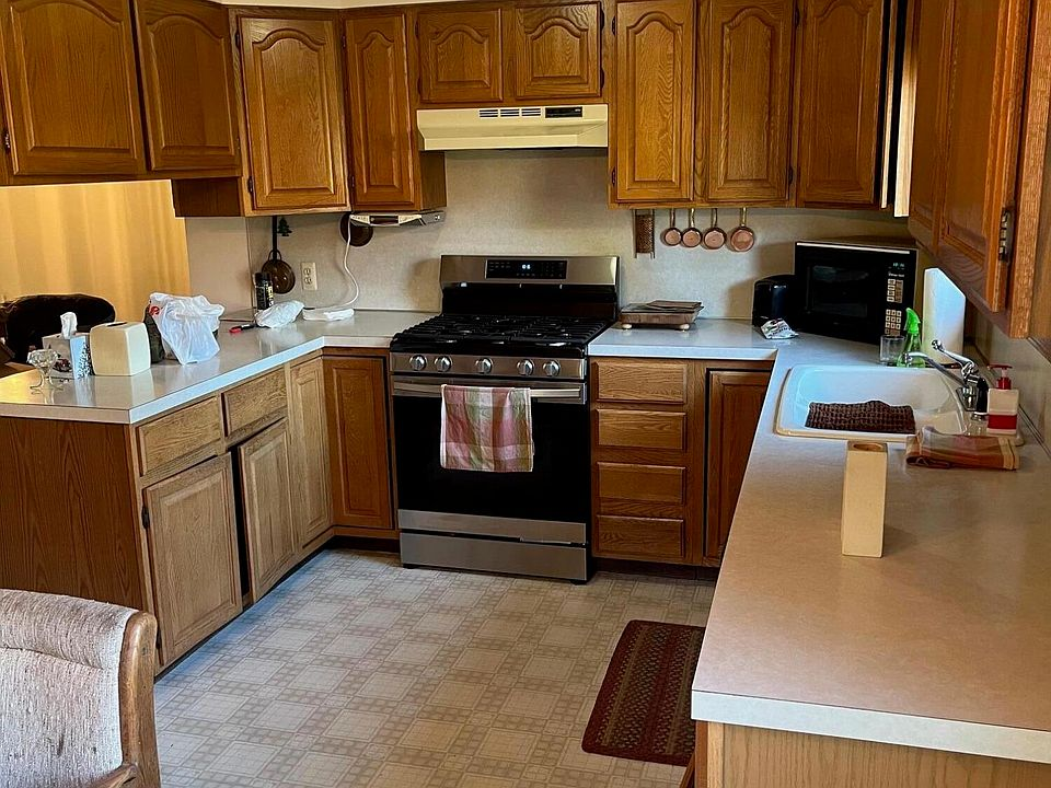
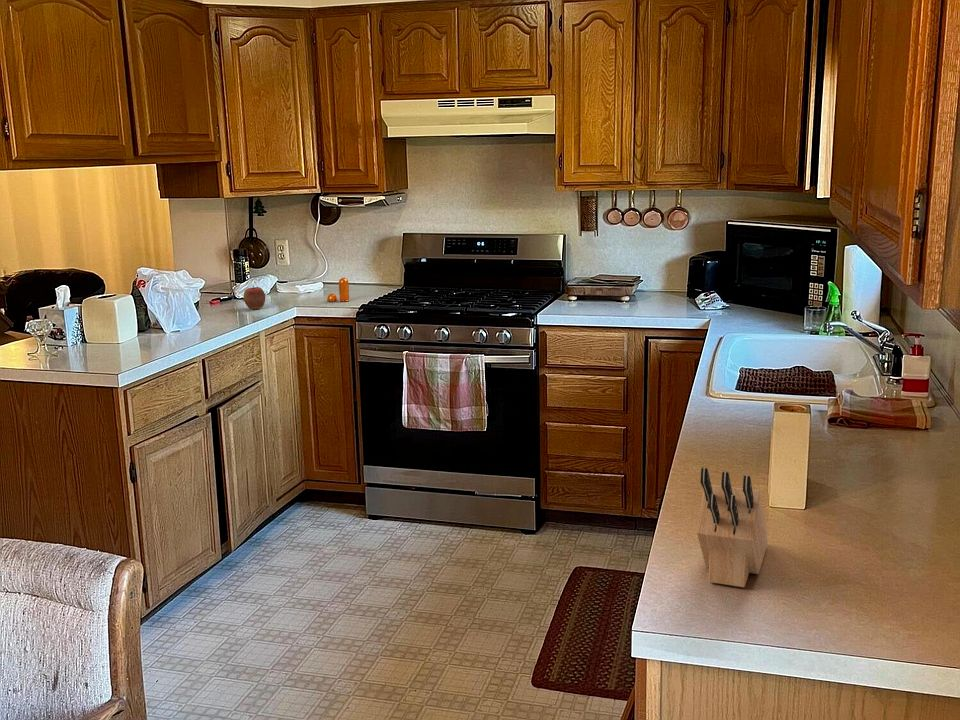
+ apple [242,284,266,310]
+ knife block [696,467,769,588]
+ pepper shaker [326,277,350,302]
